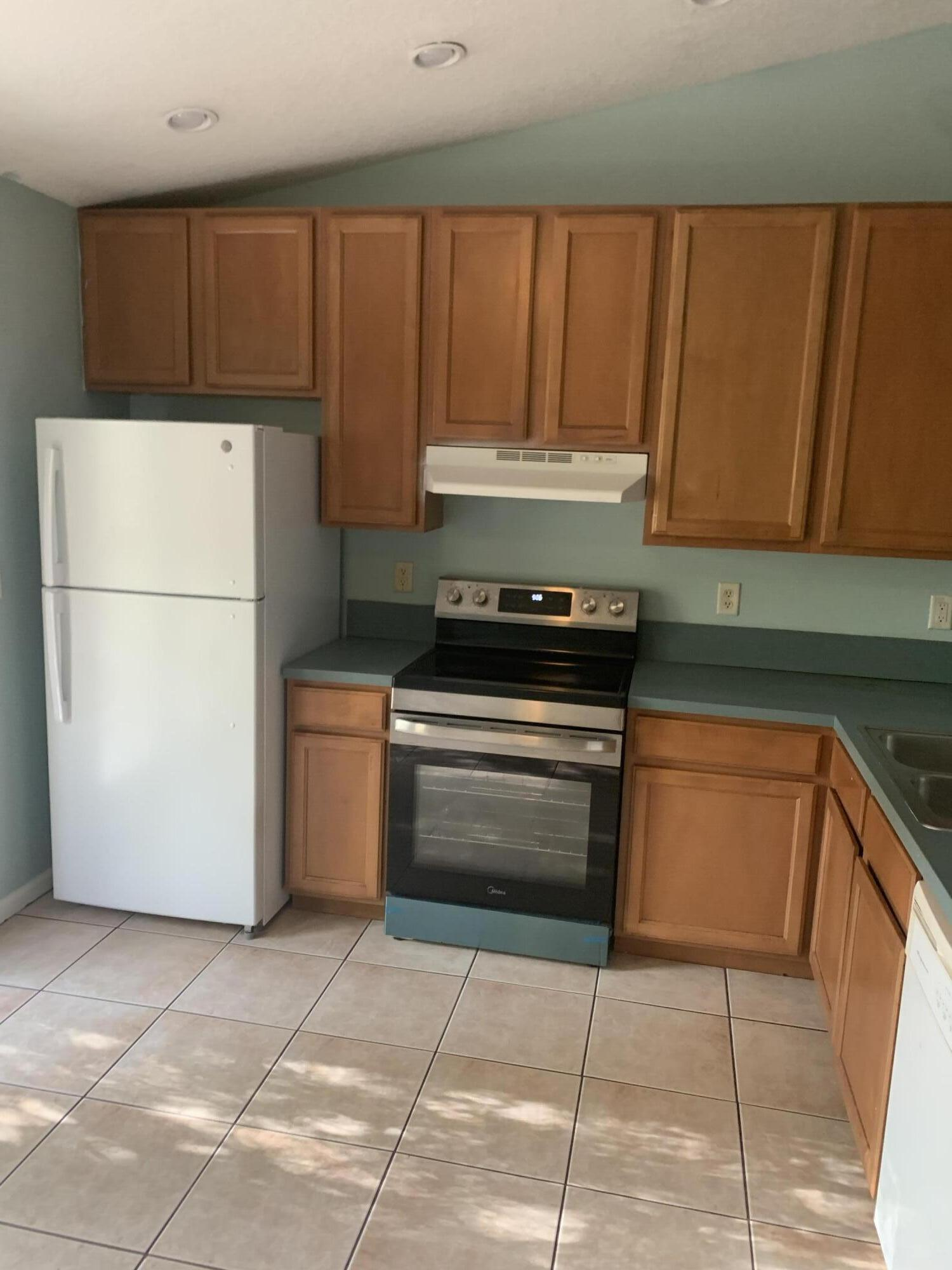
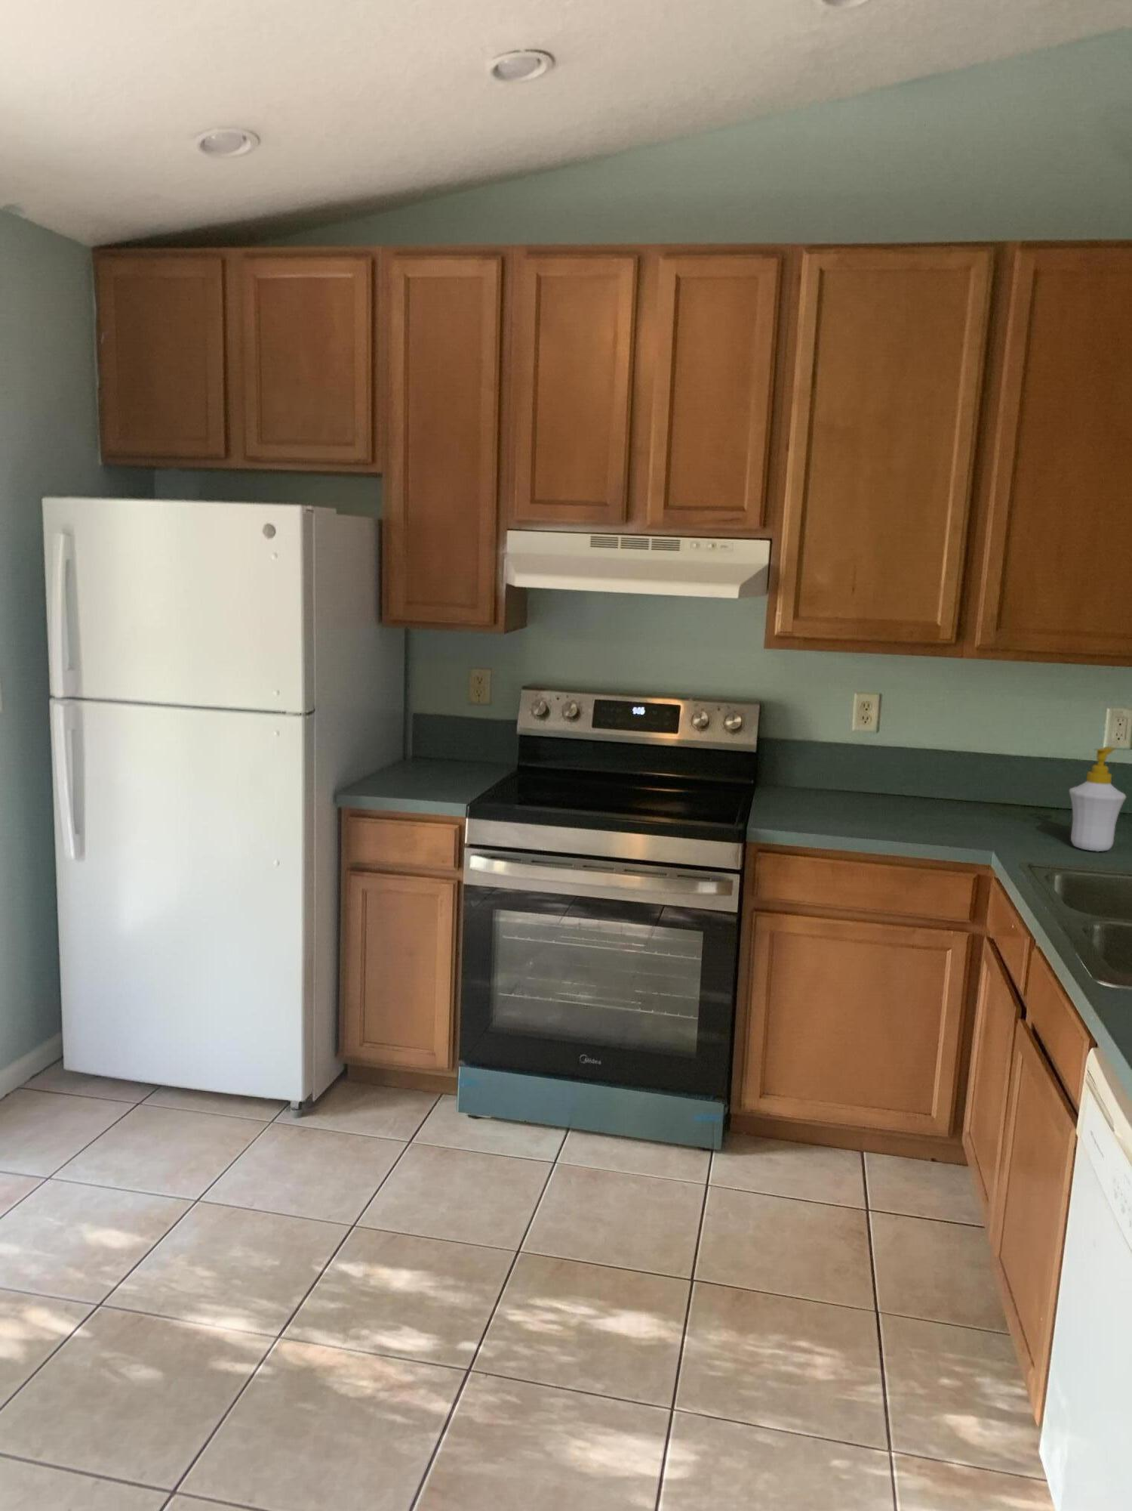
+ soap bottle [1069,746,1127,852]
